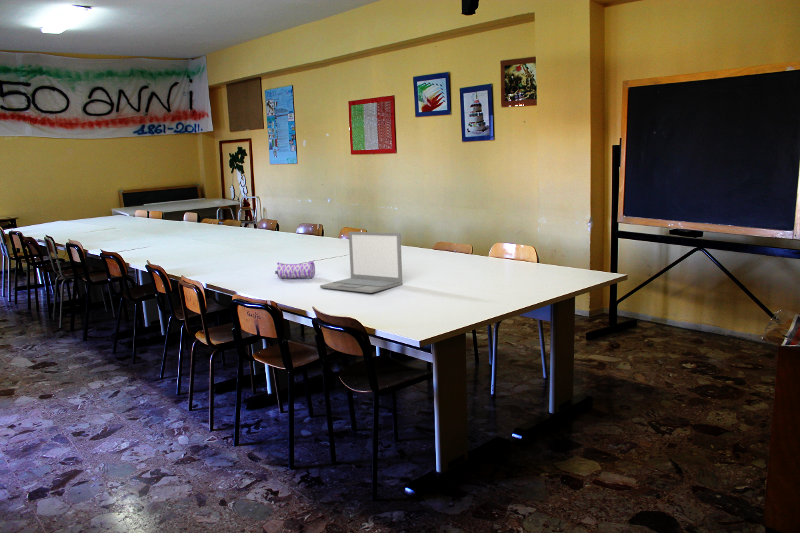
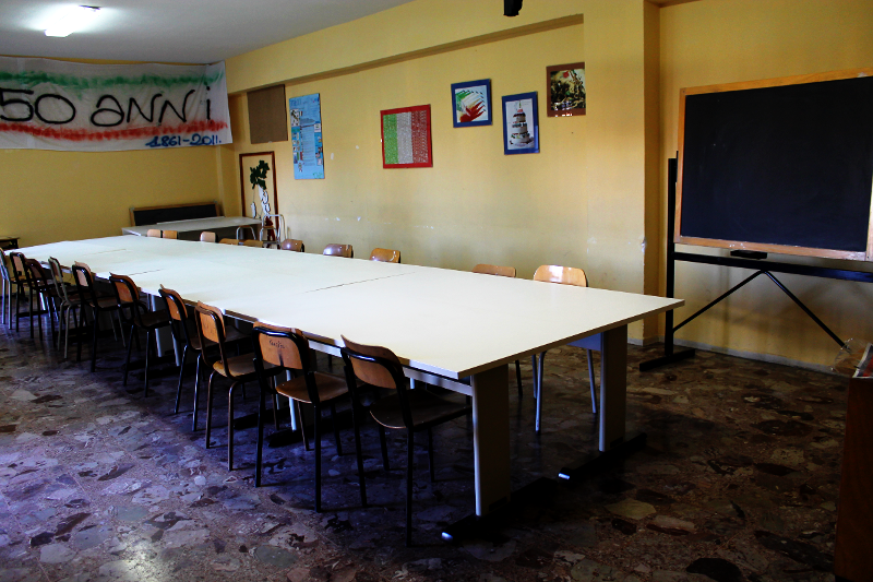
- laptop [319,231,404,294]
- pencil case [274,260,316,279]
